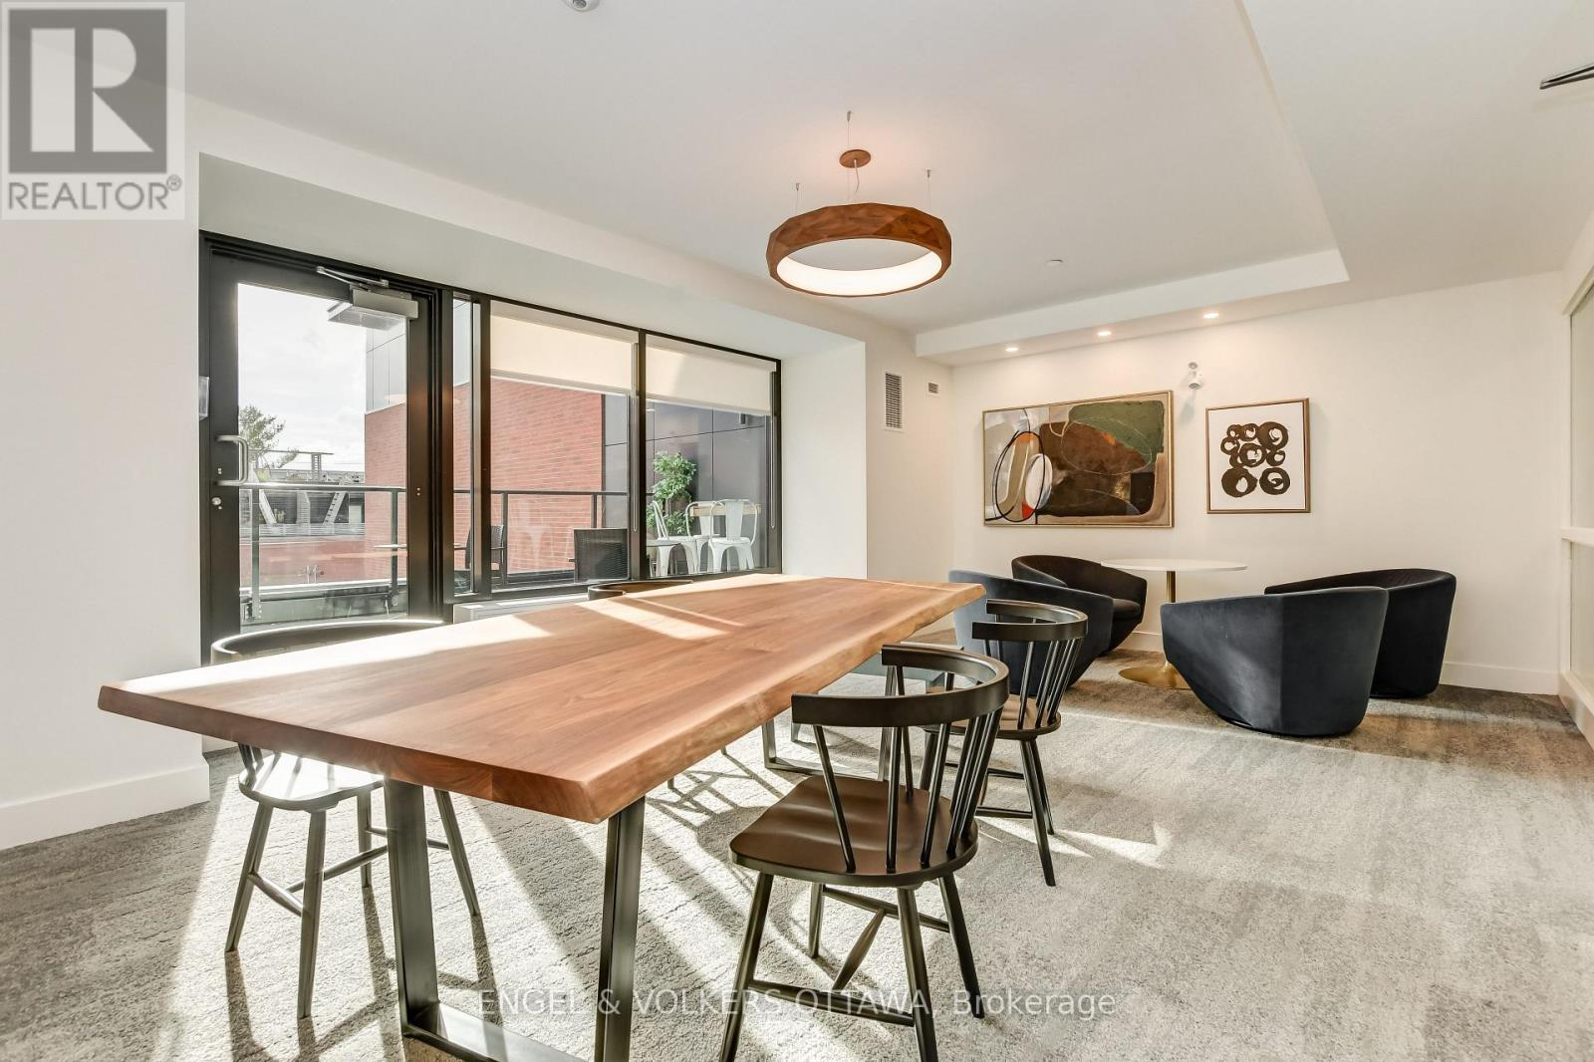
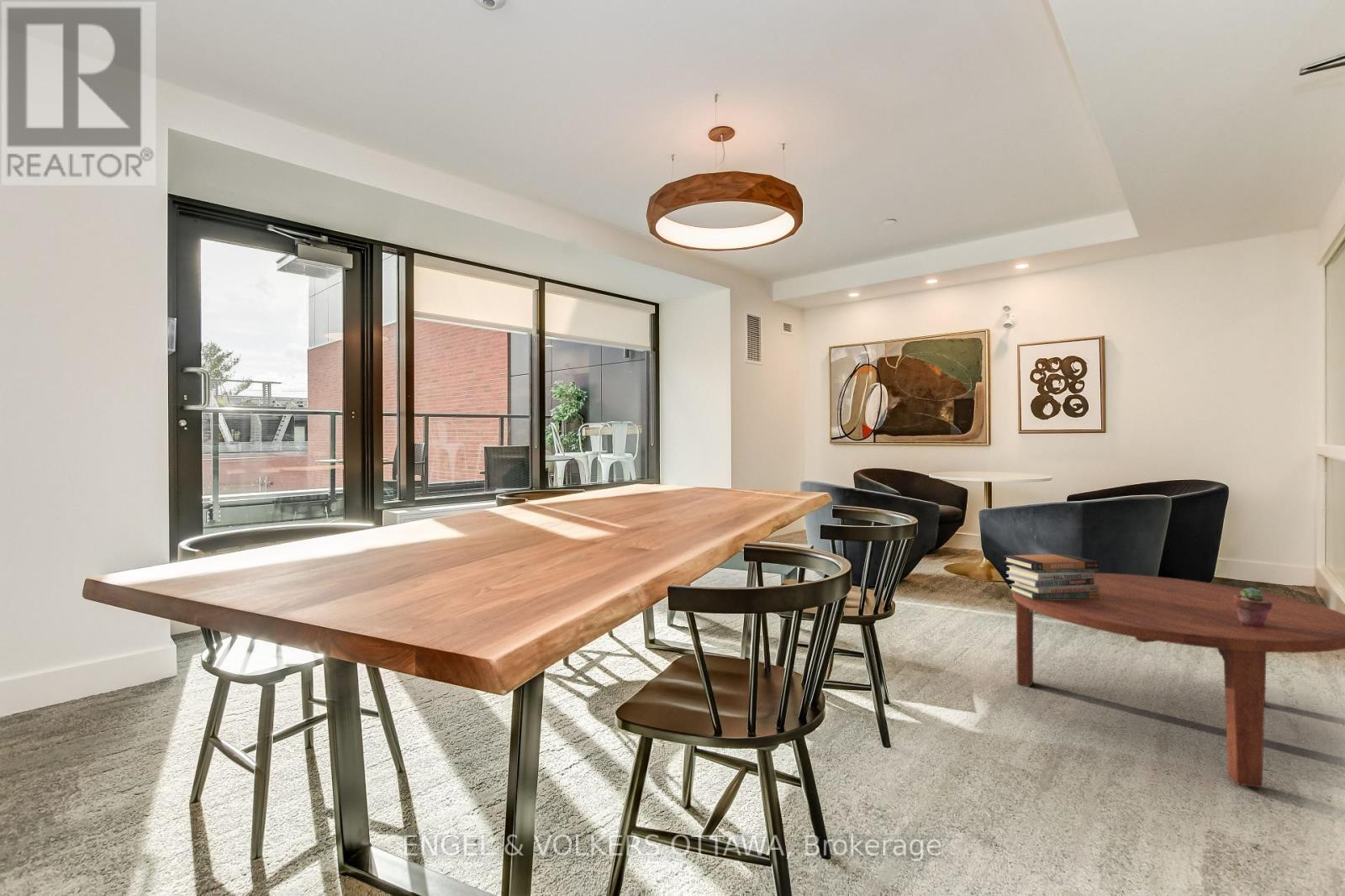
+ potted succulent [1234,587,1273,627]
+ coffee table [1011,572,1345,788]
+ book stack [1003,553,1100,599]
